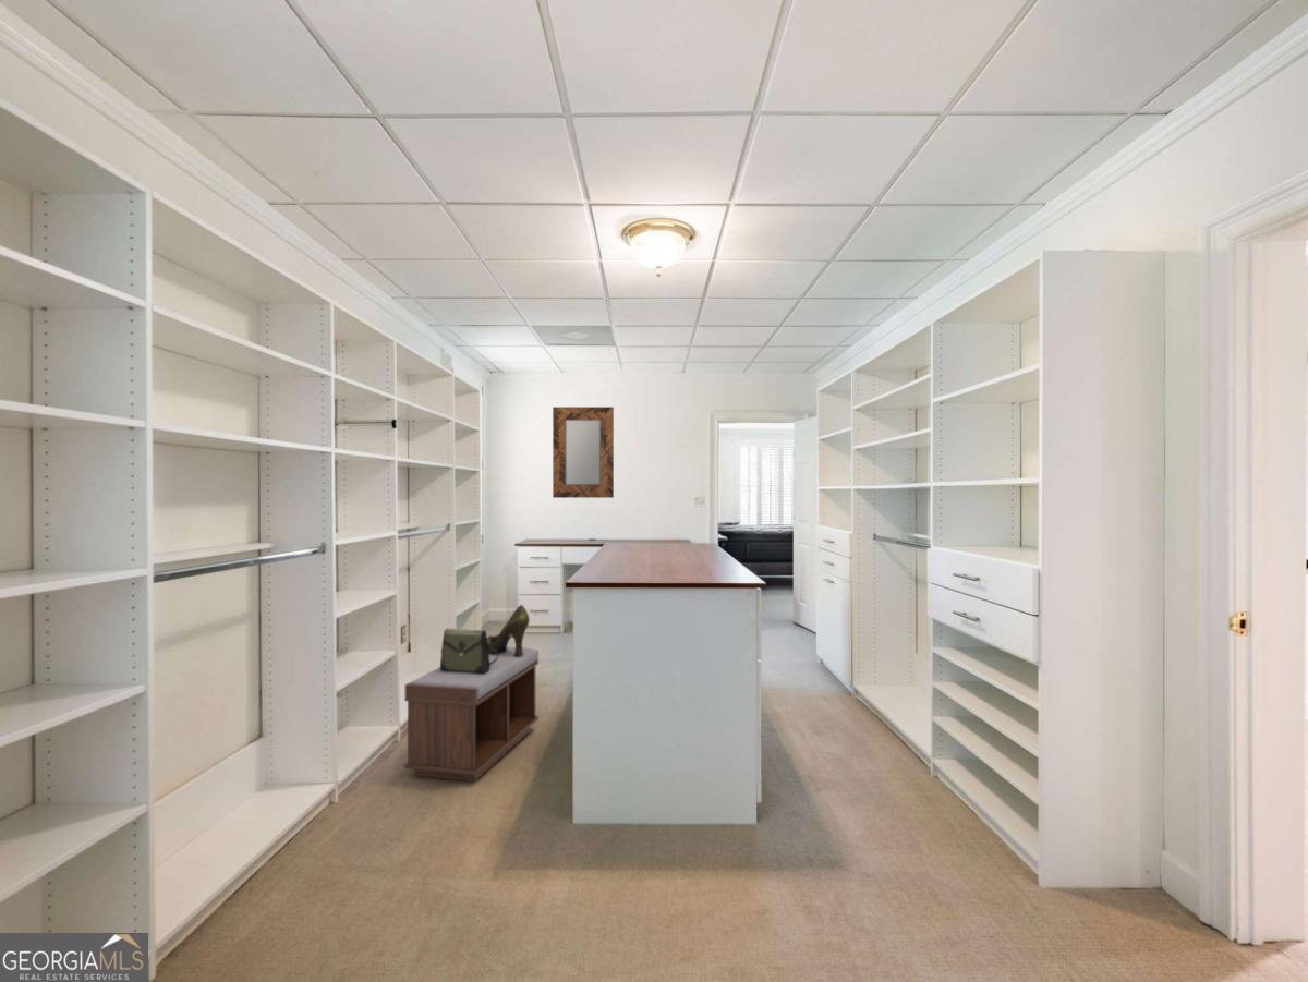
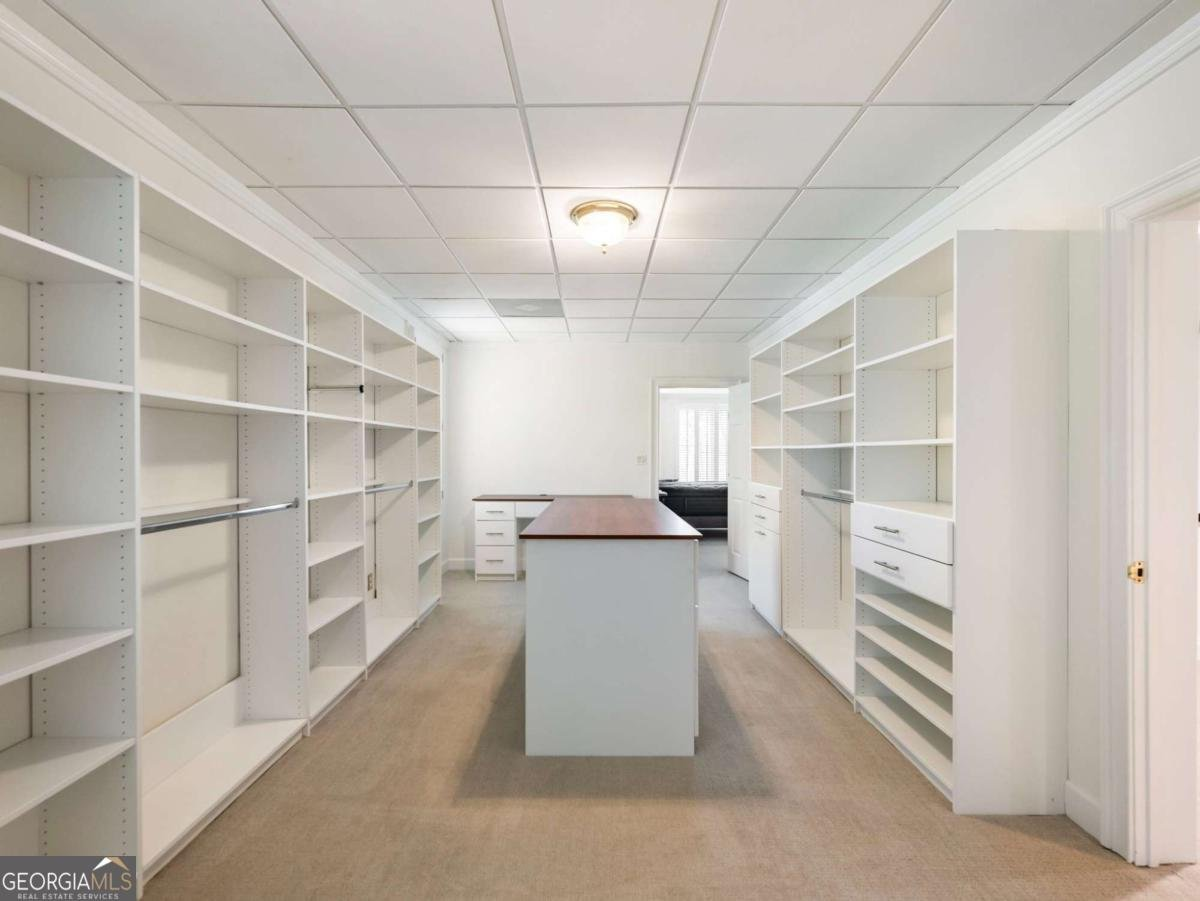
- home mirror [552,405,615,499]
- high heel shoe [487,604,531,656]
- bench [403,646,540,783]
- shoulder bag [439,628,498,674]
